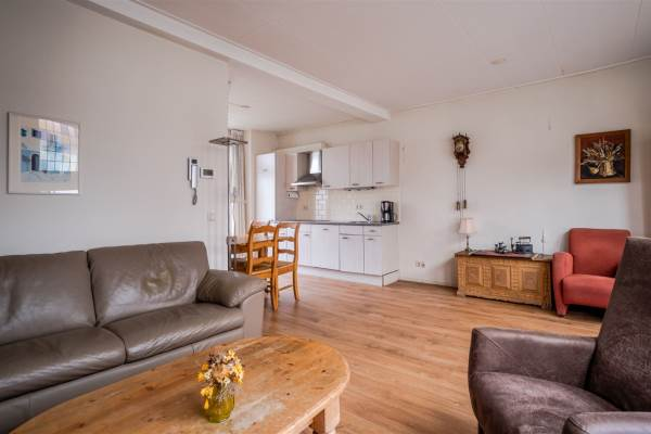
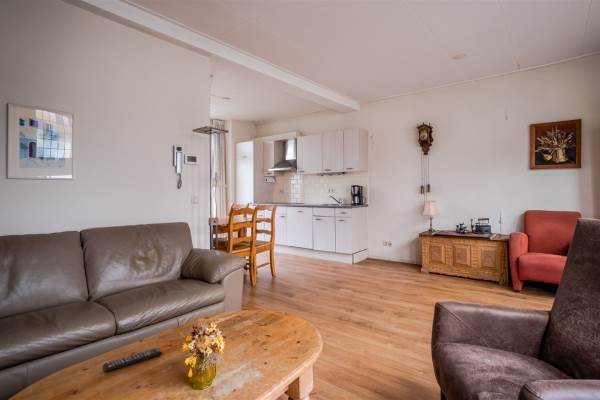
+ remote control [102,347,163,373]
